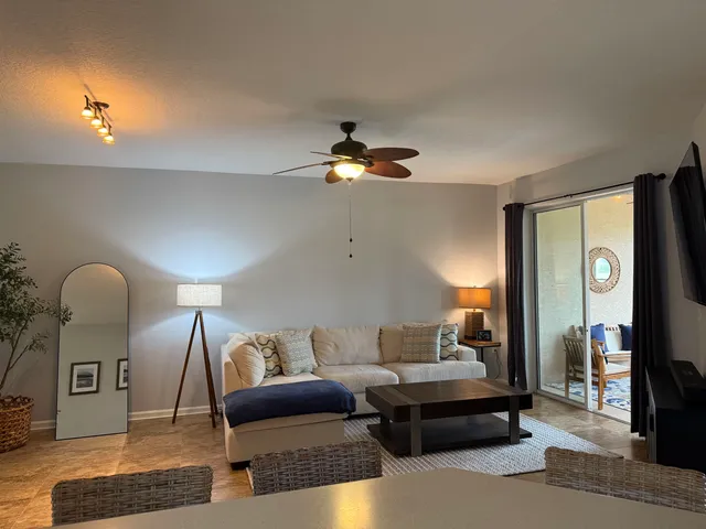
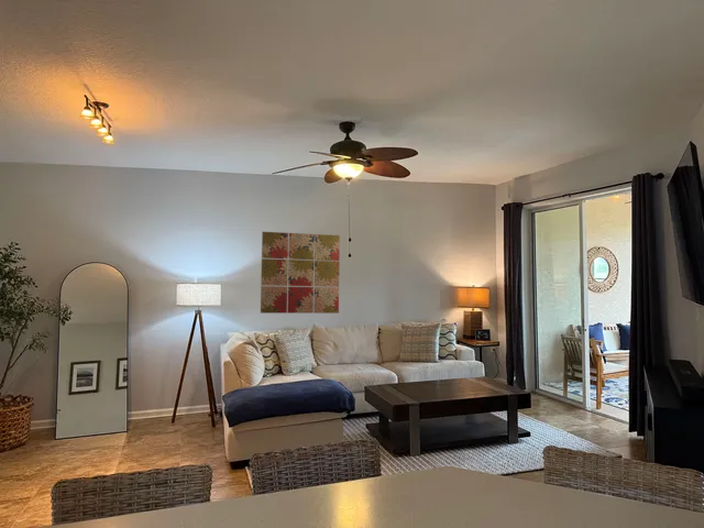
+ wall art [260,231,341,315]
